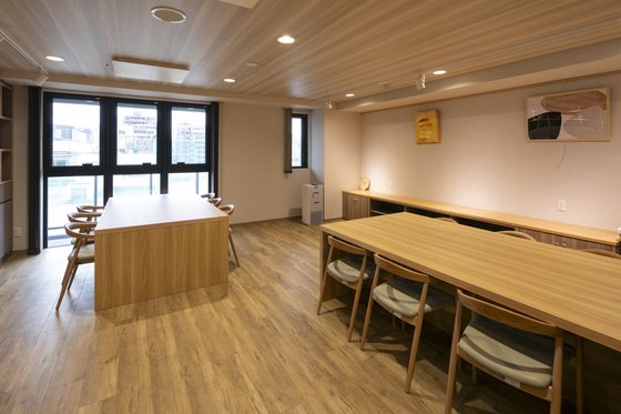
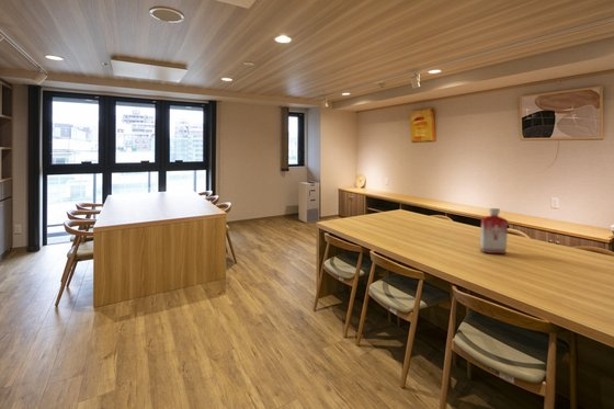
+ bottle [479,207,509,254]
